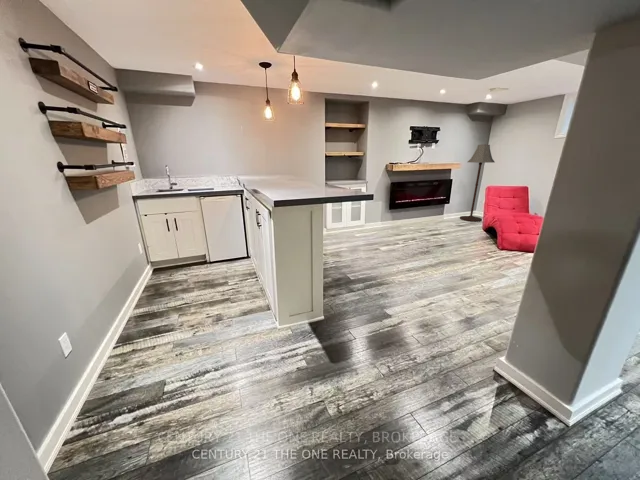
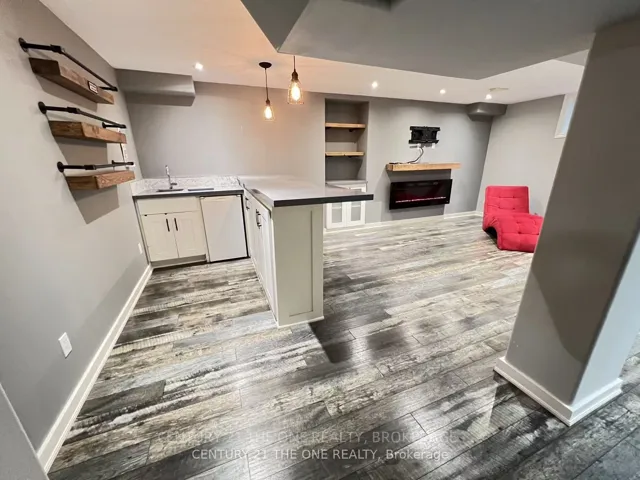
- floor lamp [459,144,495,223]
